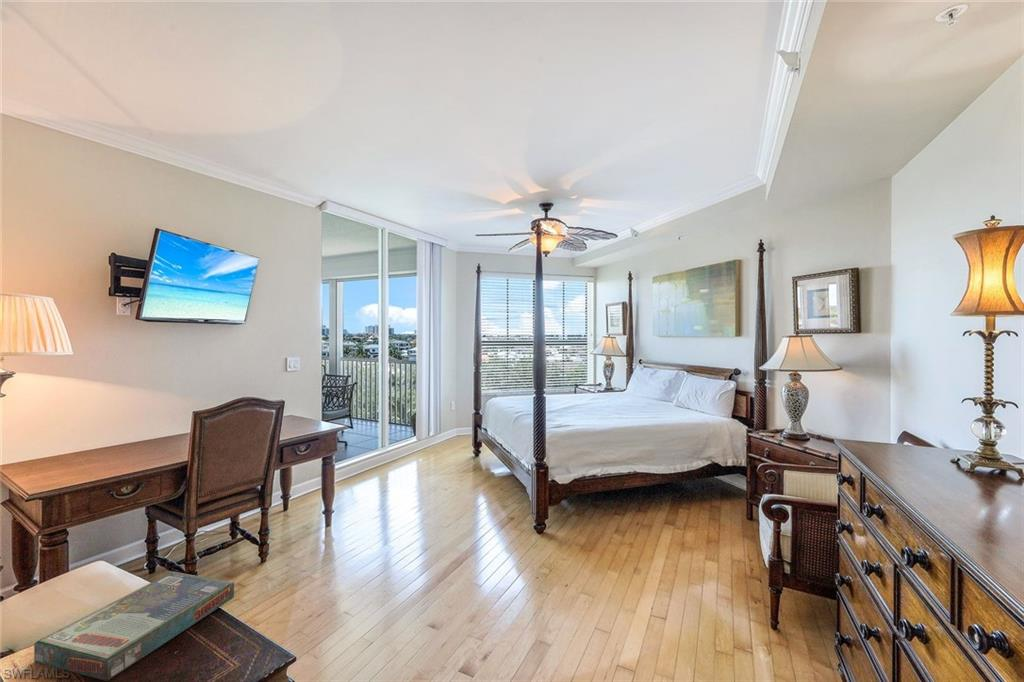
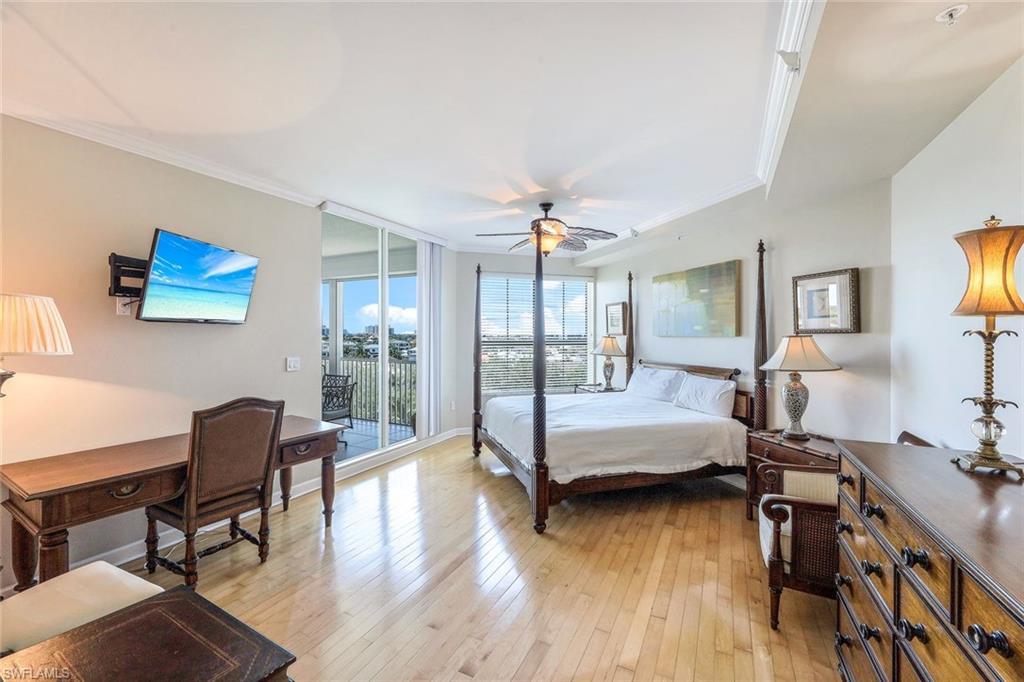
- board game [33,570,235,682]
